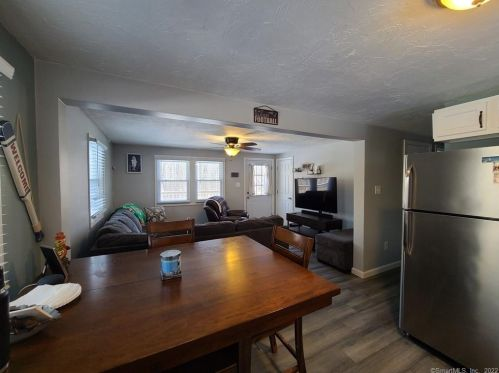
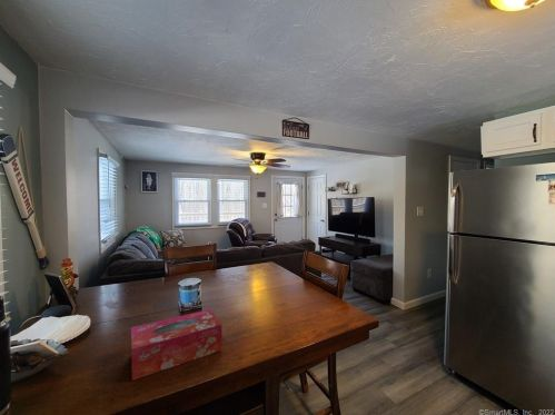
+ tissue box [130,308,224,382]
